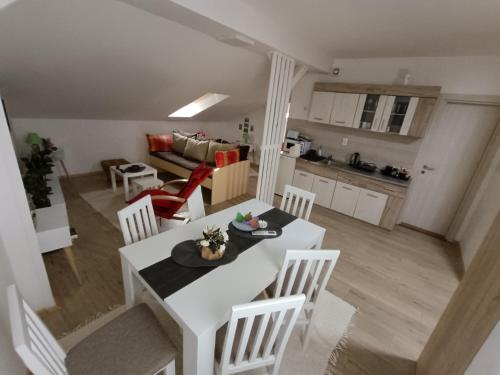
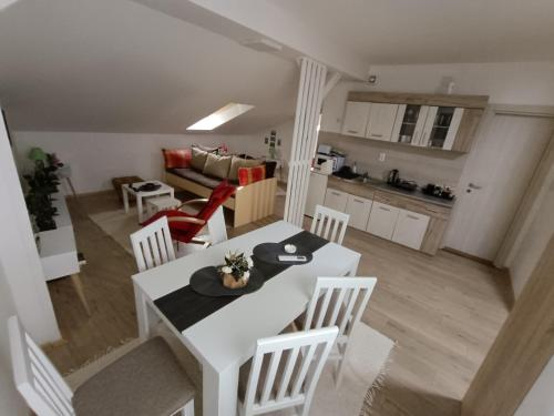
- fruit bowl [231,211,261,232]
